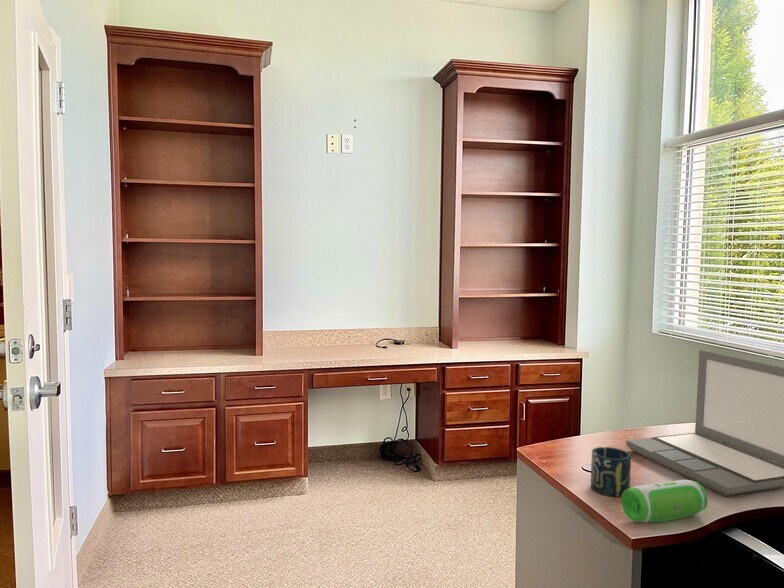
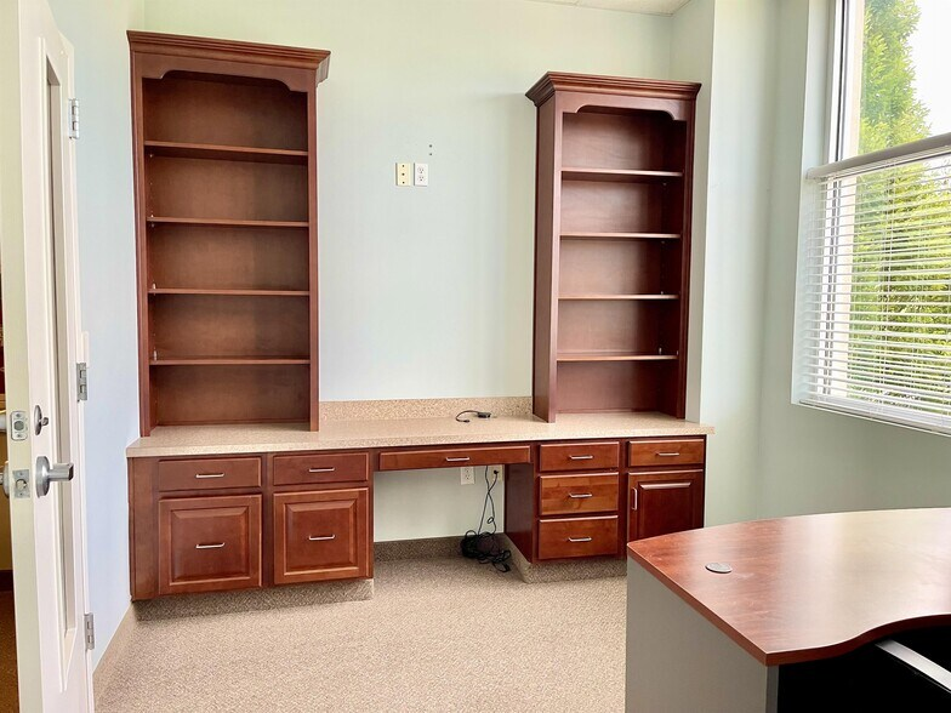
- cup [590,446,632,498]
- speaker [621,479,709,523]
- laptop [625,349,784,497]
